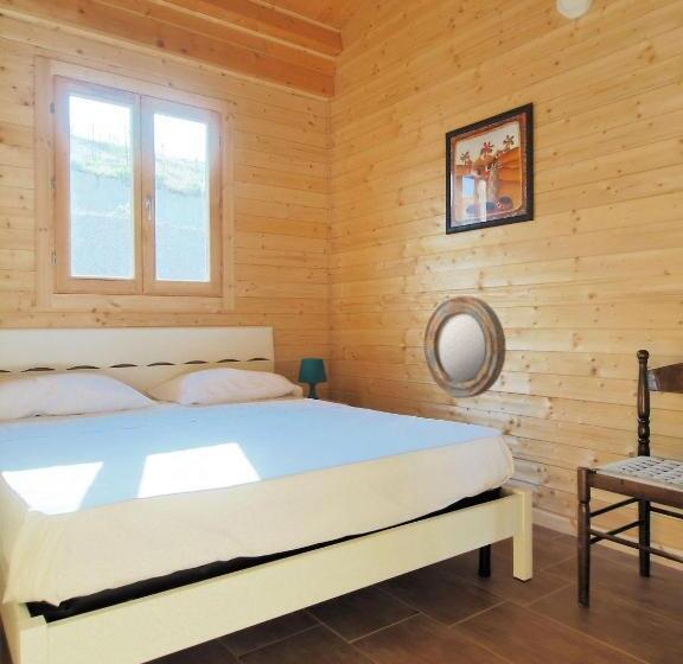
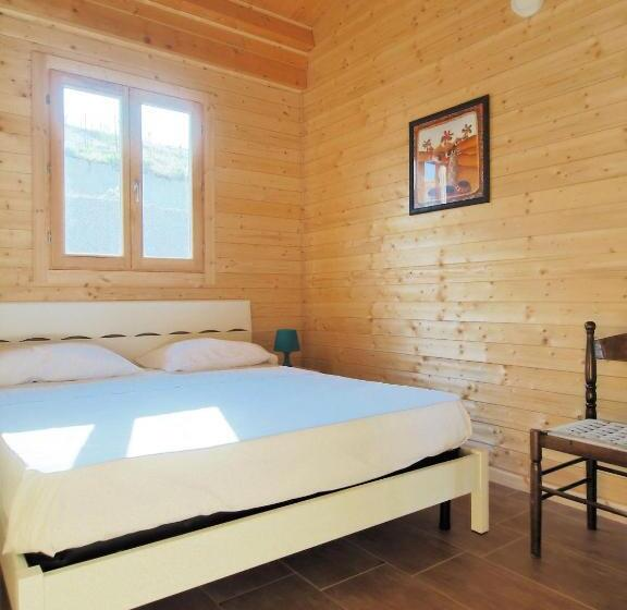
- home mirror [422,294,506,398]
